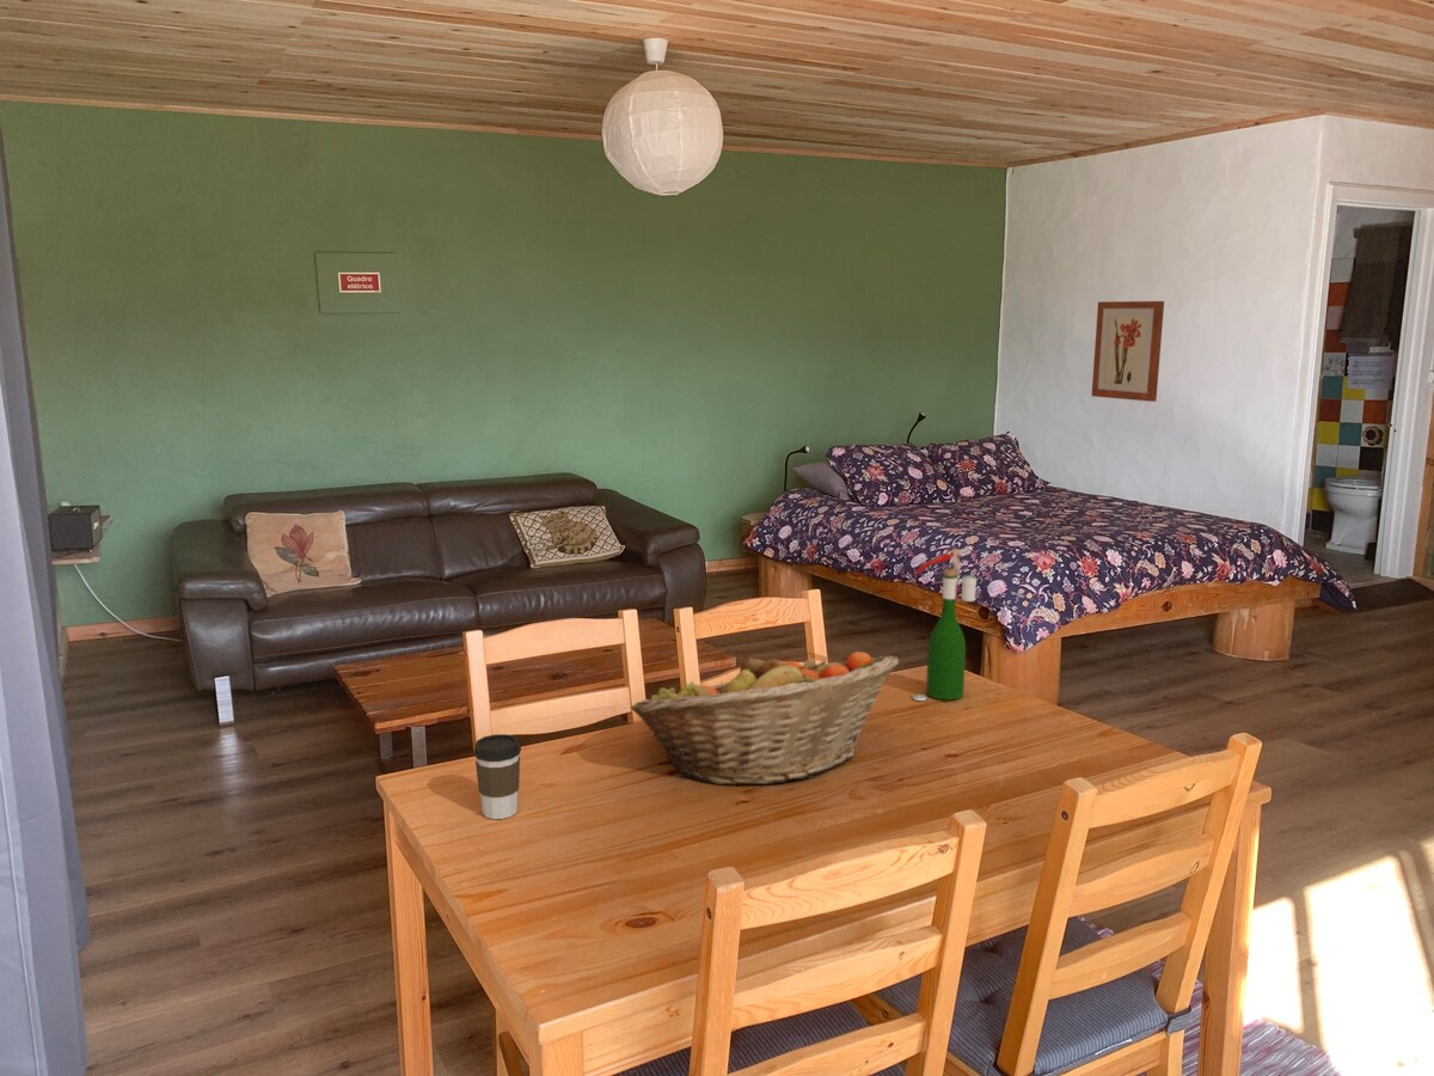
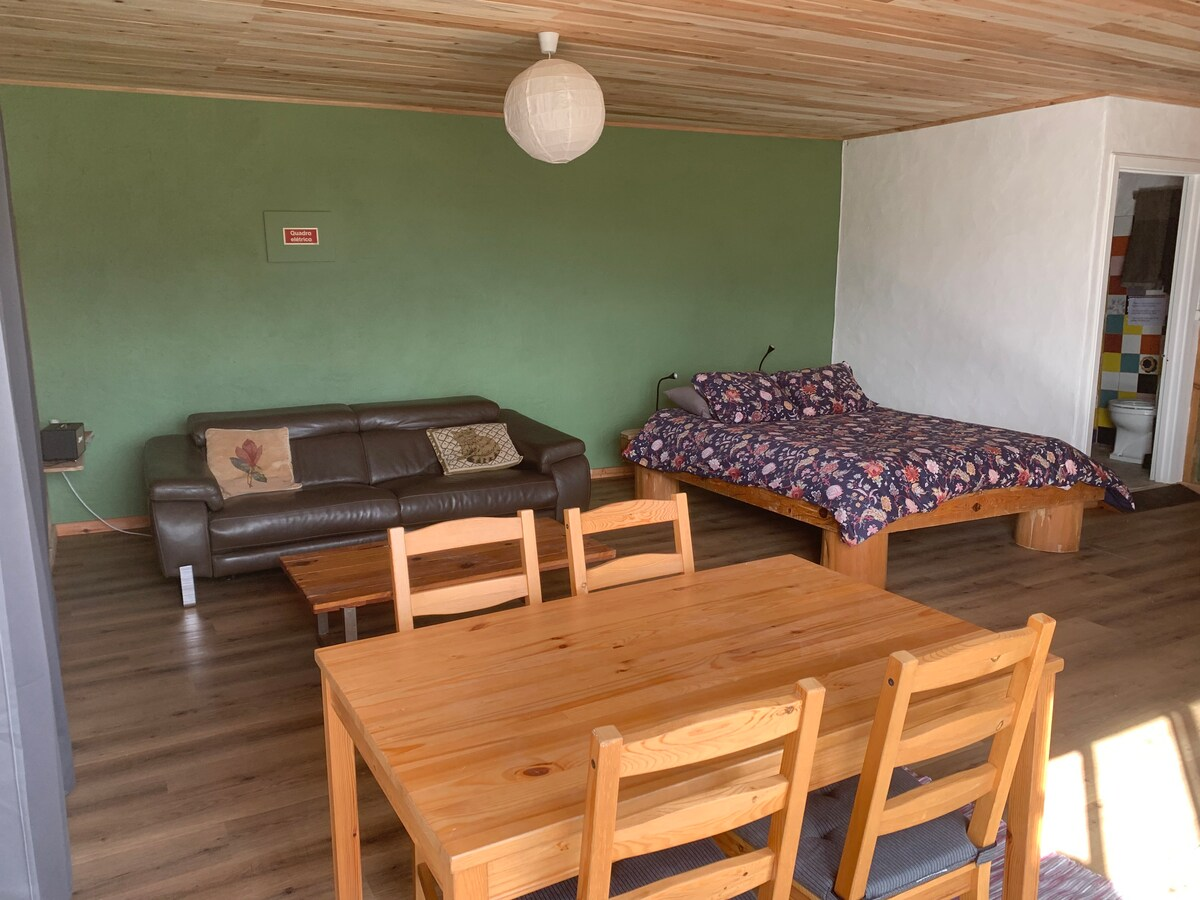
- wine bottle [912,548,978,702]
- wall art [1091,300,1165,403]
- coffee cup [472,733,522,820]
- fruit basket [630,650,900,787]
